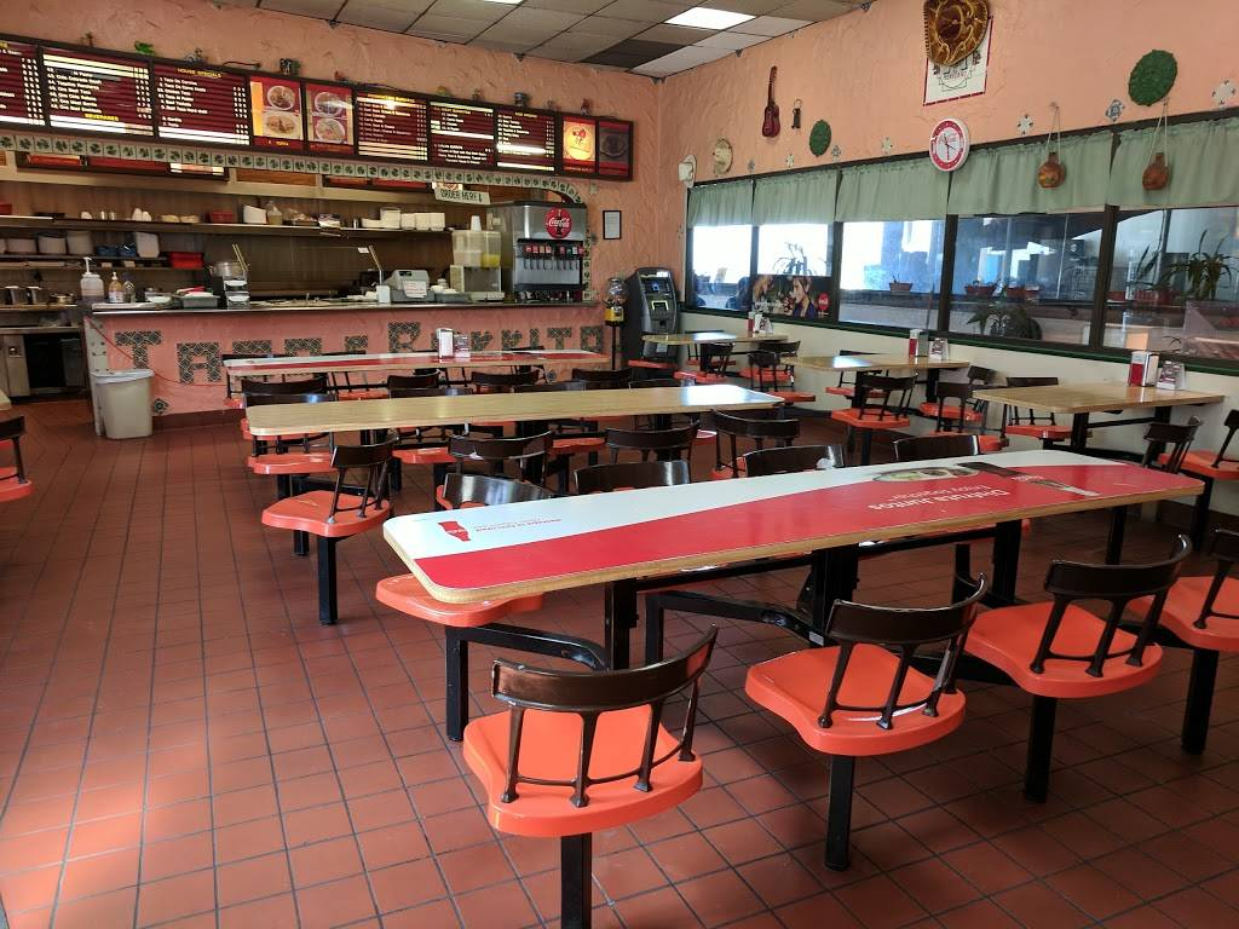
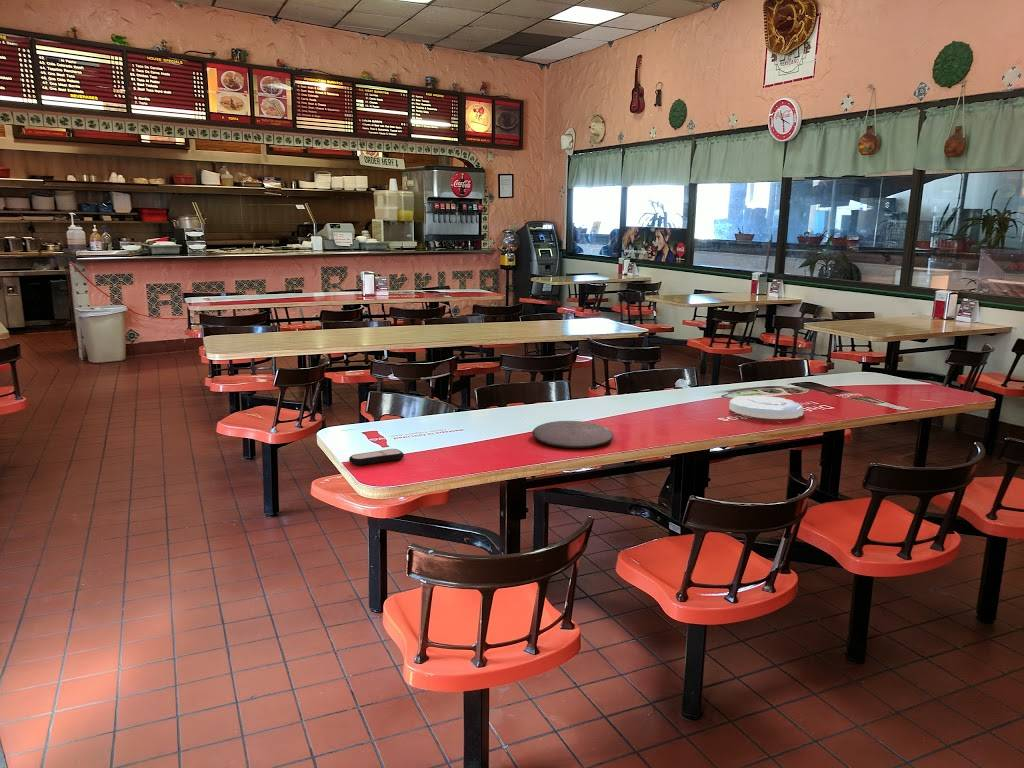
+ plate [531,420,614,449]
+ remote control [348,448,405,466]
+ plate [728,395,804,420]
